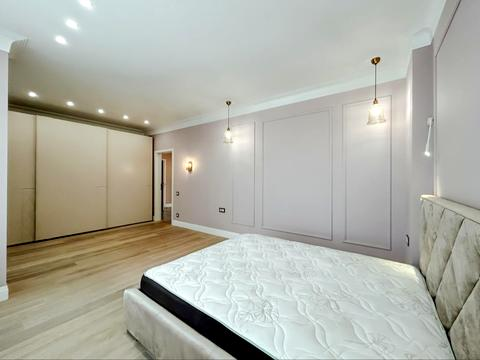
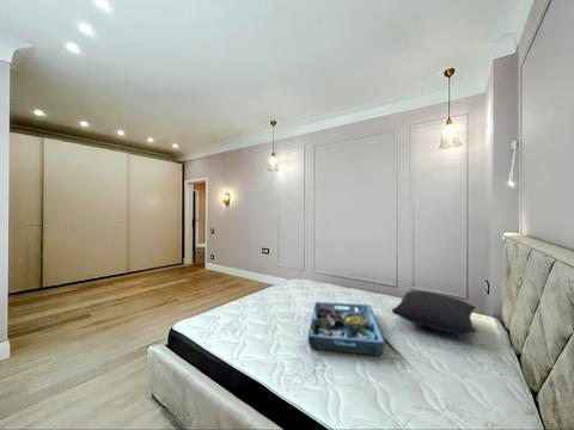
+ pillow [391,290,477,334]
+ serving tray [307,301,386,357]
